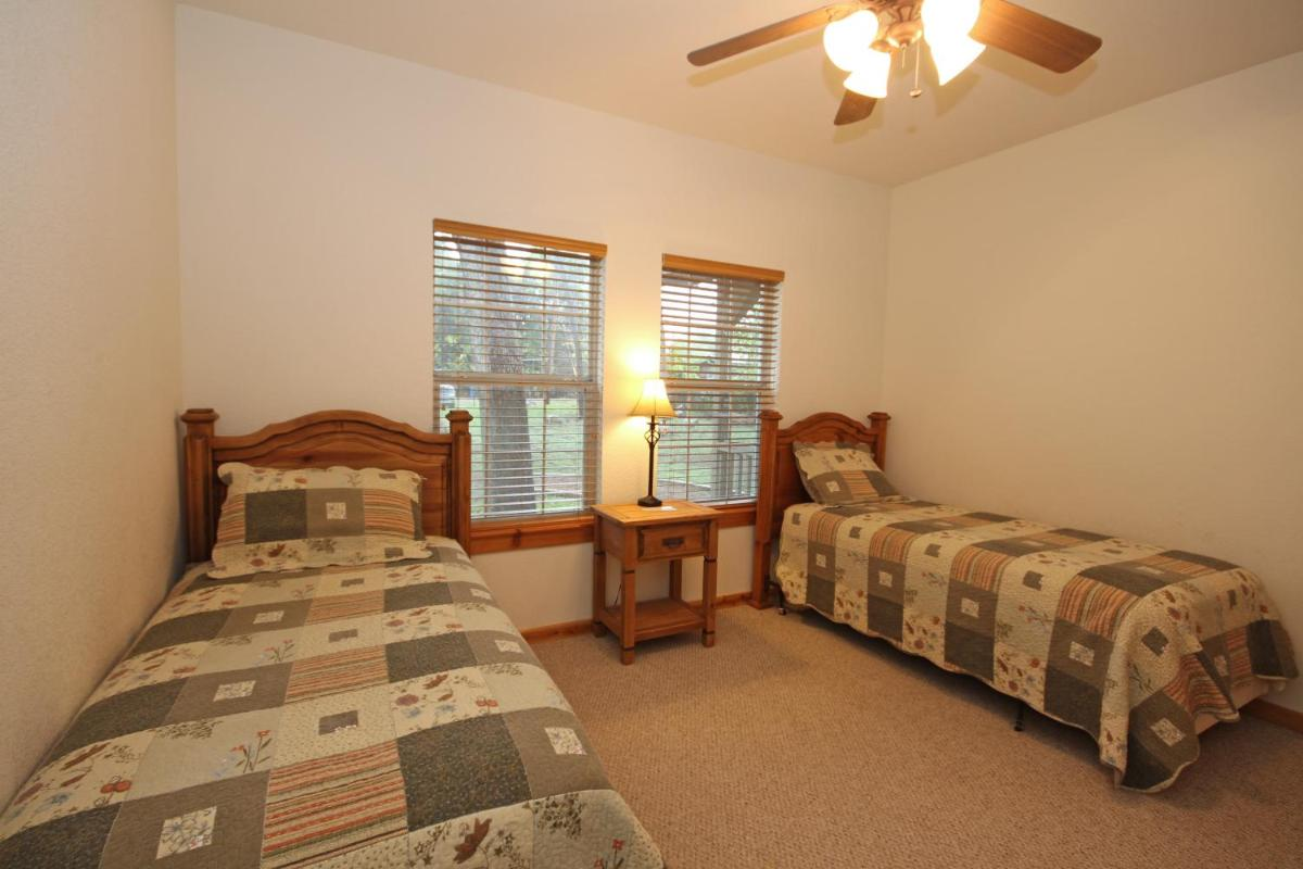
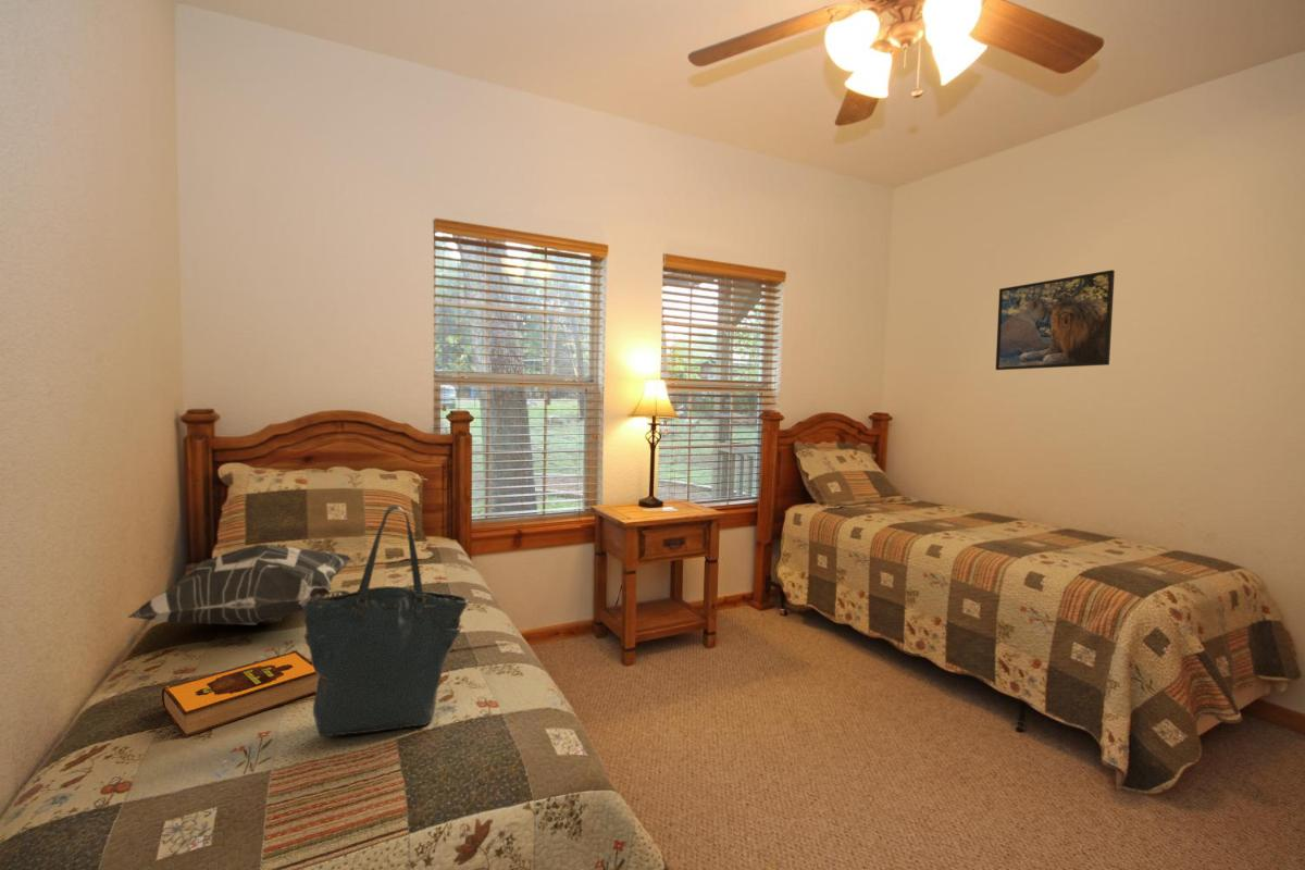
+ decorative pillow [127,544,352,626]
+ tote bag [302,505,469,737]
+ hardback book [160,649,319,738]
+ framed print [995,269,1116,371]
